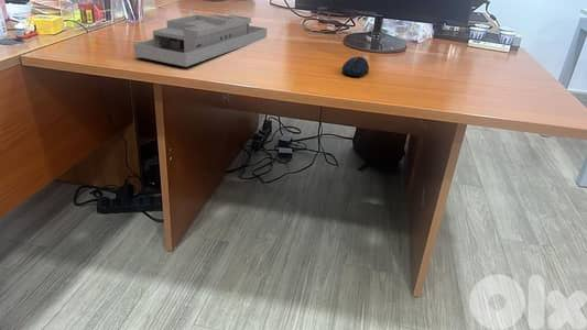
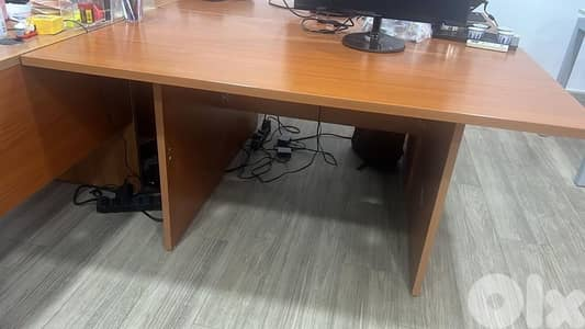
- desk organizer [133,13,268,68]
- computer mouse [341,56,370,77]
